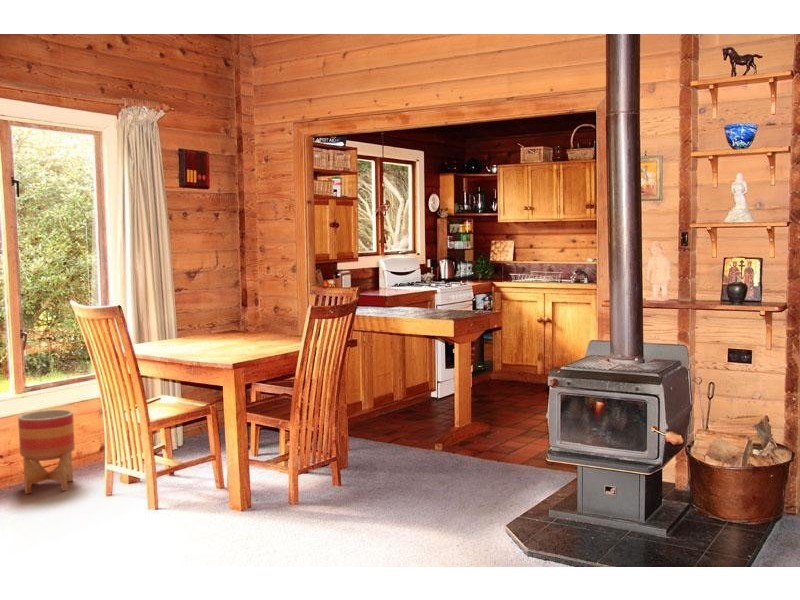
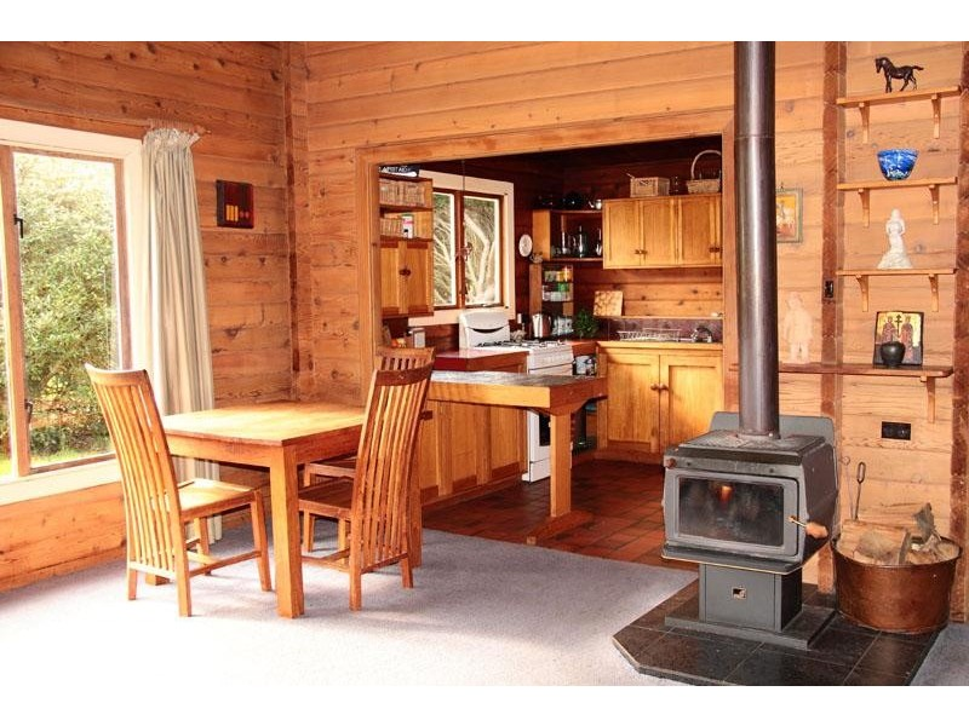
- planter [17,409,76,495]
